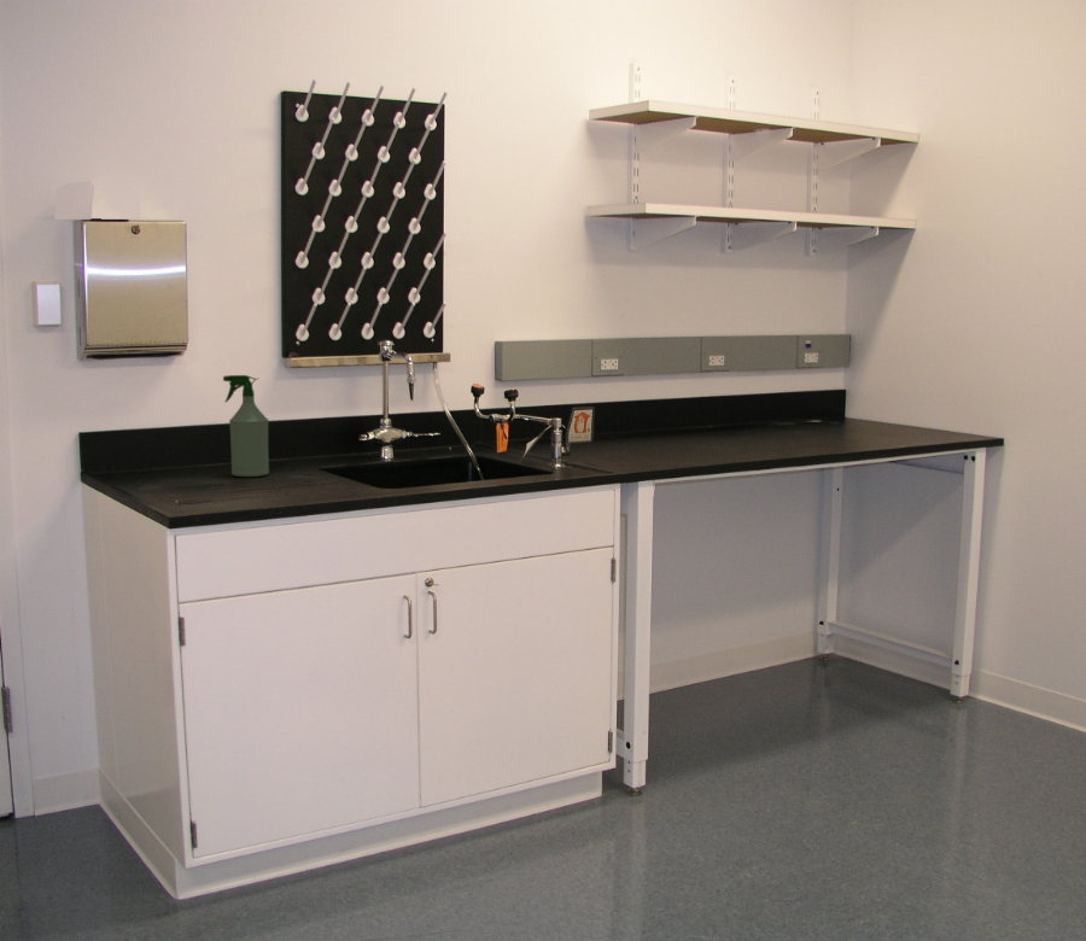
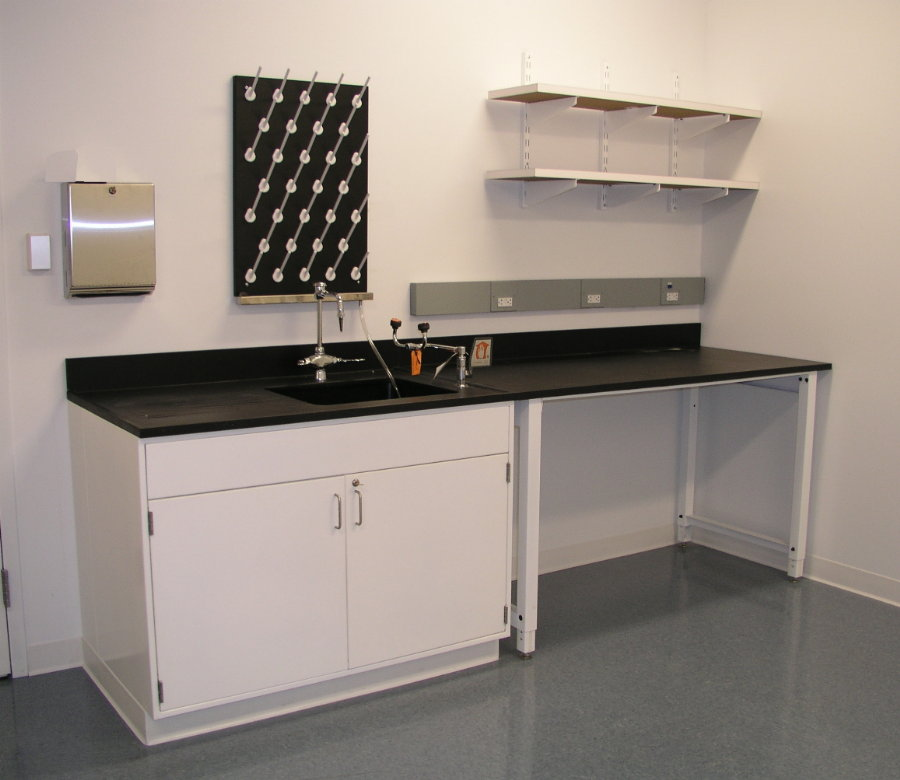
- spray bottle [222,374,270,478]
